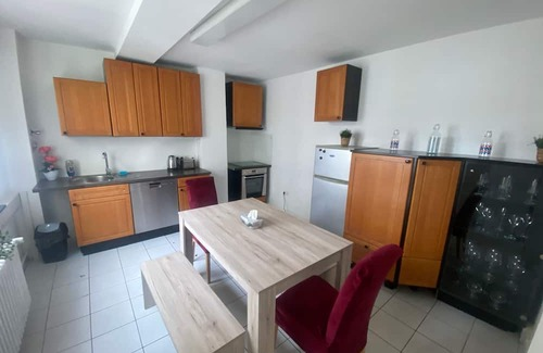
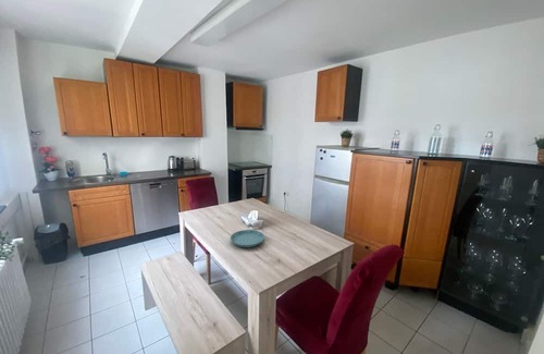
+ saucer [230,229,265,248]
